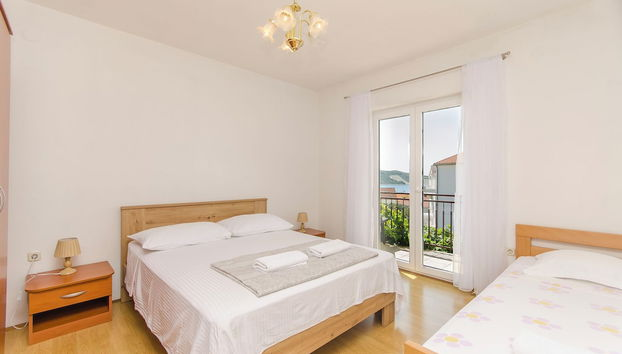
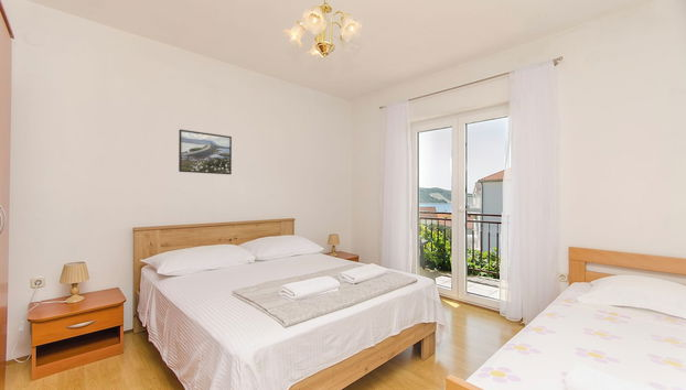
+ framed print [178,129,233,175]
